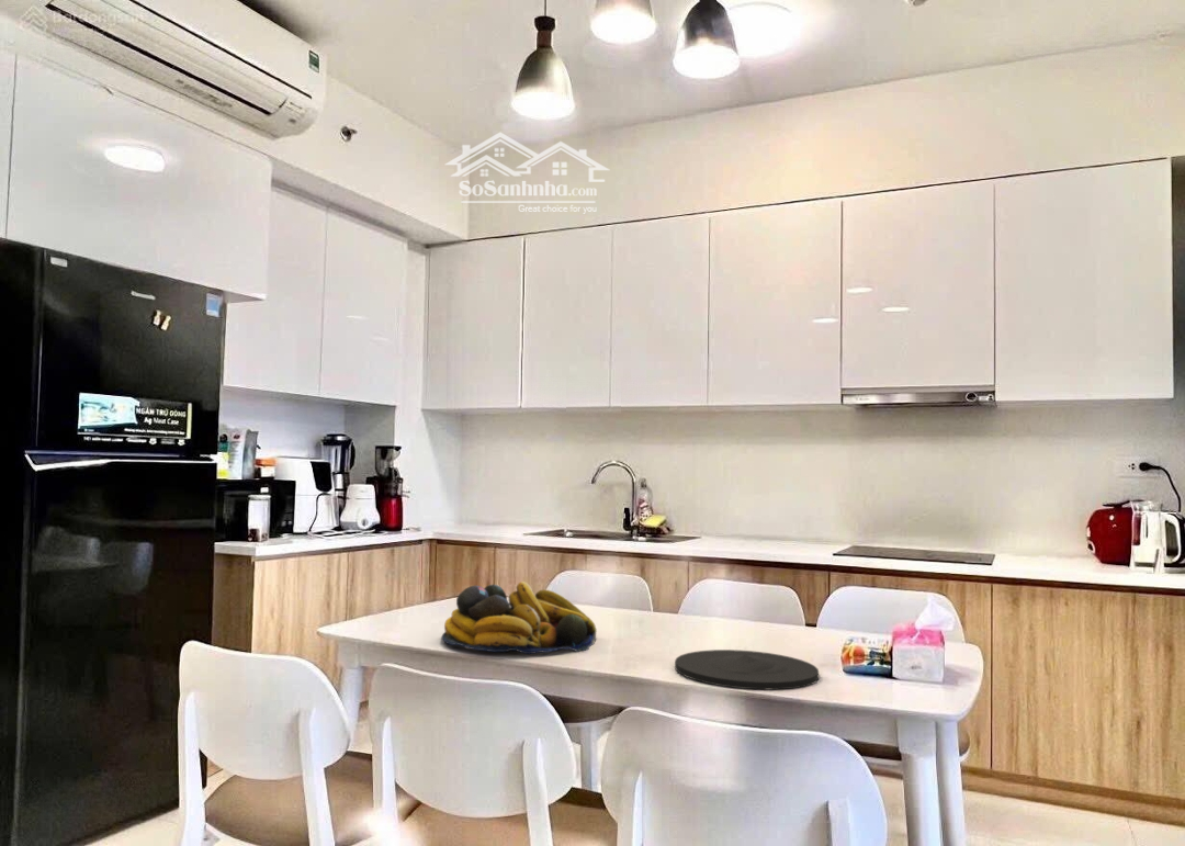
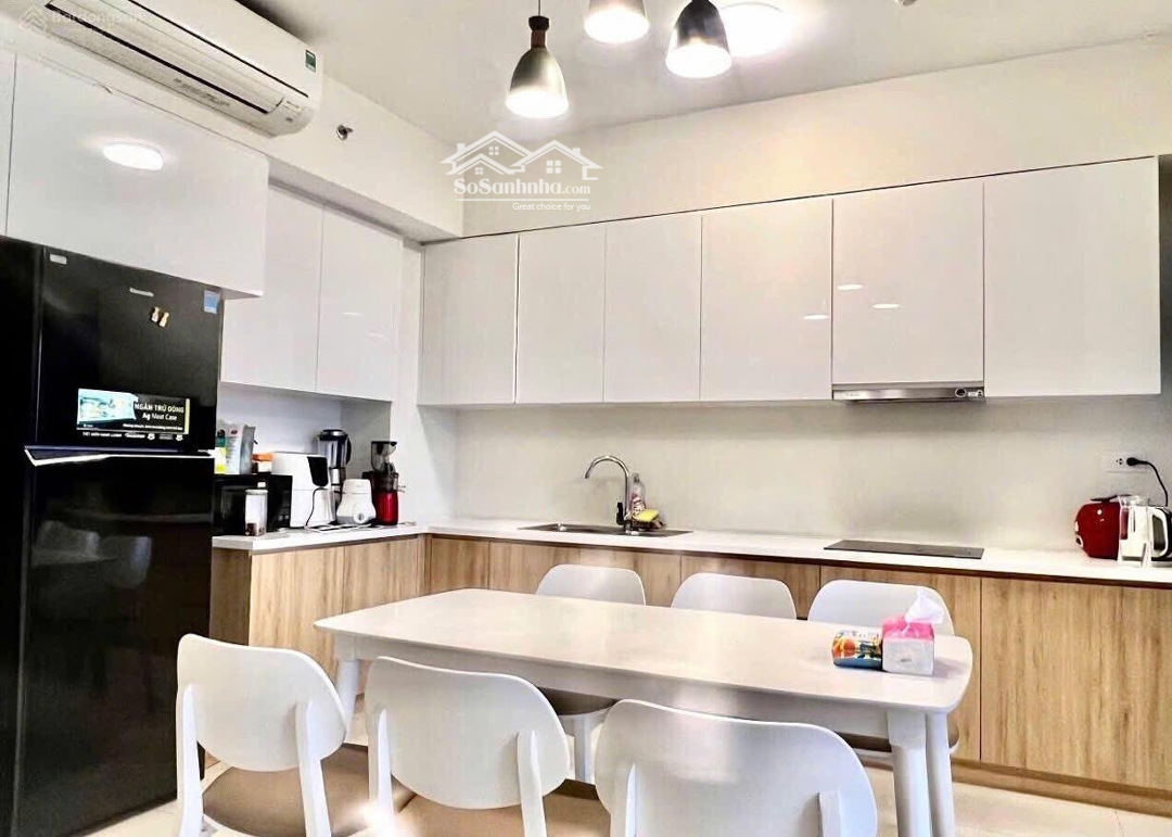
- plate [674,648,820,690]
- fruit bowl [440,580,598,655]
